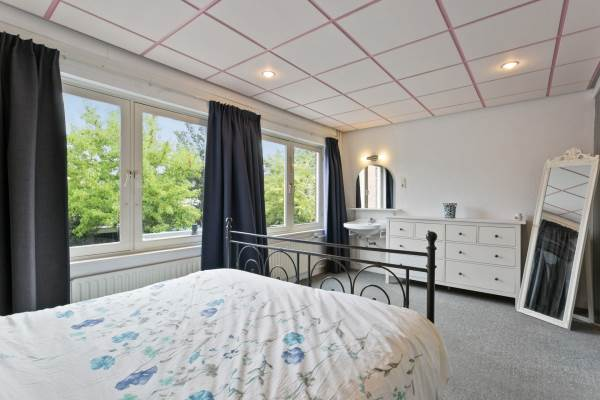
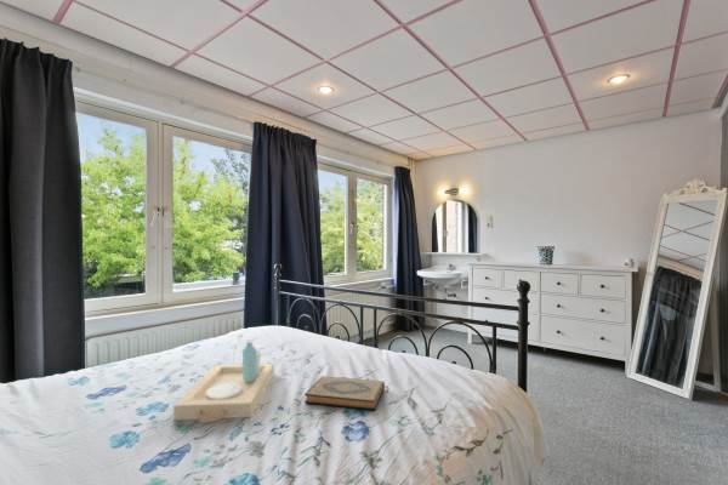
+ serving tray [172,341,275,423]
+ hardback book [303,375,386,411]
